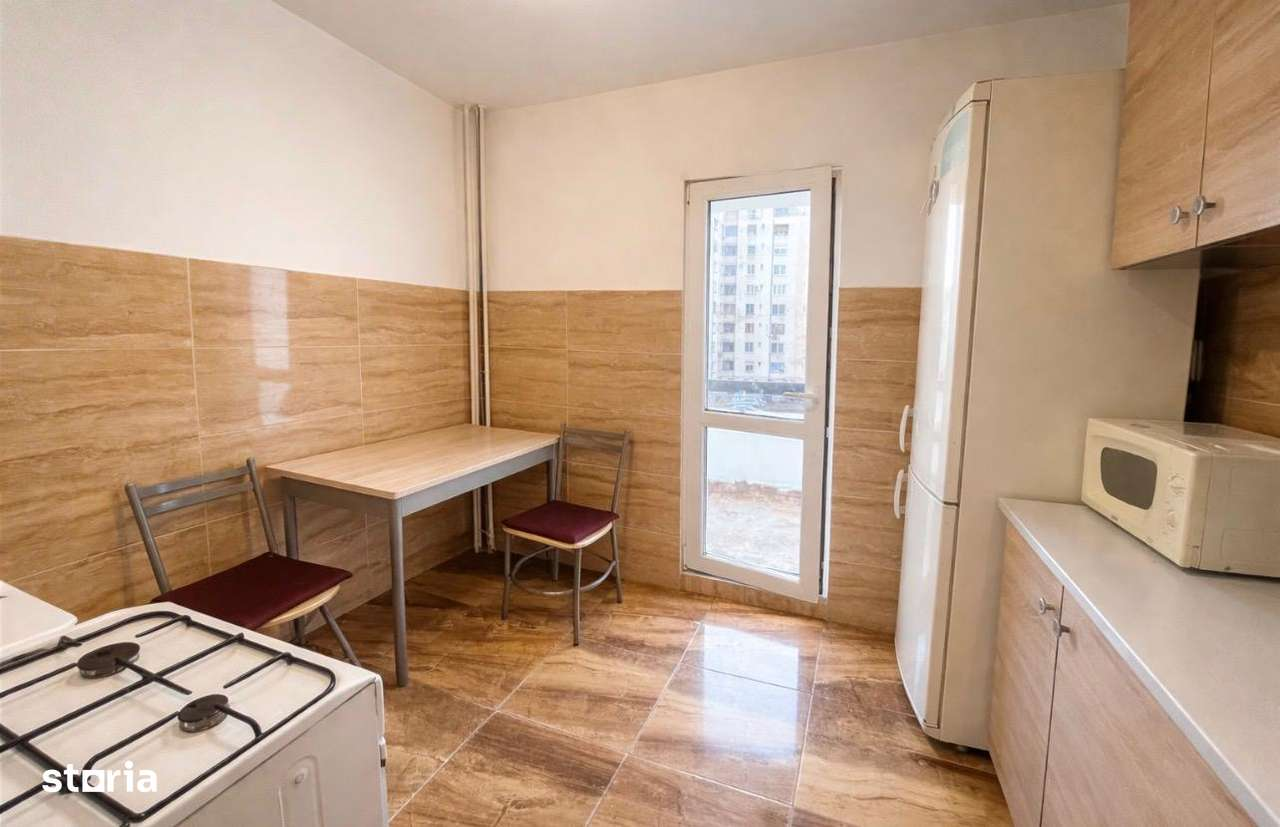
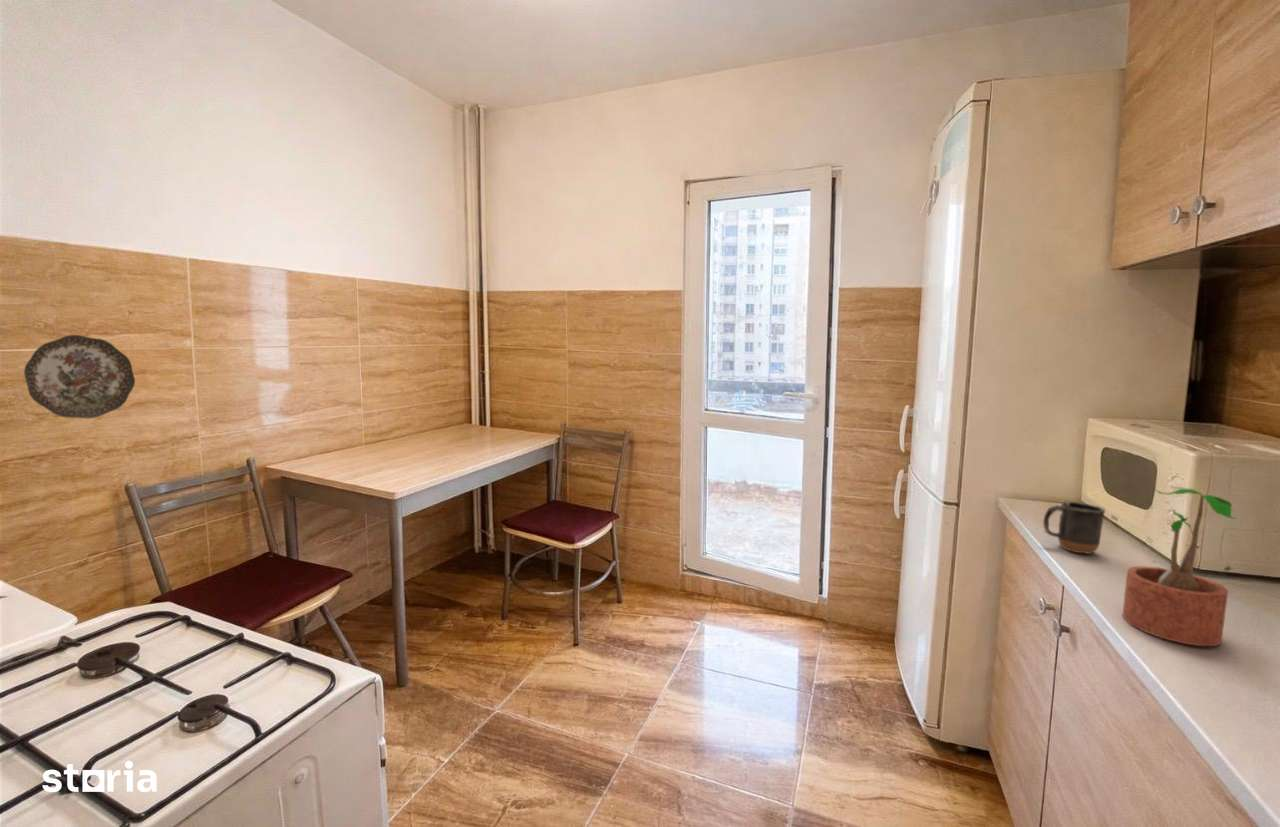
+ mug [1042,500,1106,555]
+ potted plant [1121,487,1238,647]
+ decorative plate [23,334,136,419]
